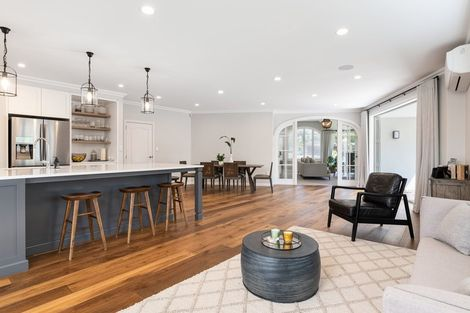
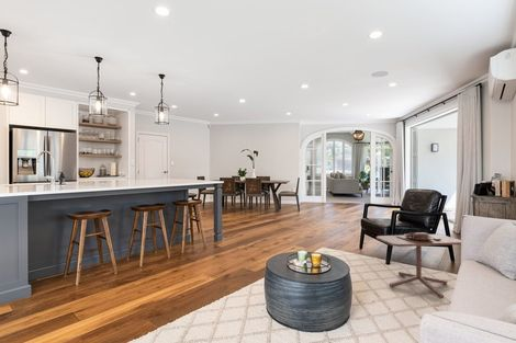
+ side table [375,231,462,299]
